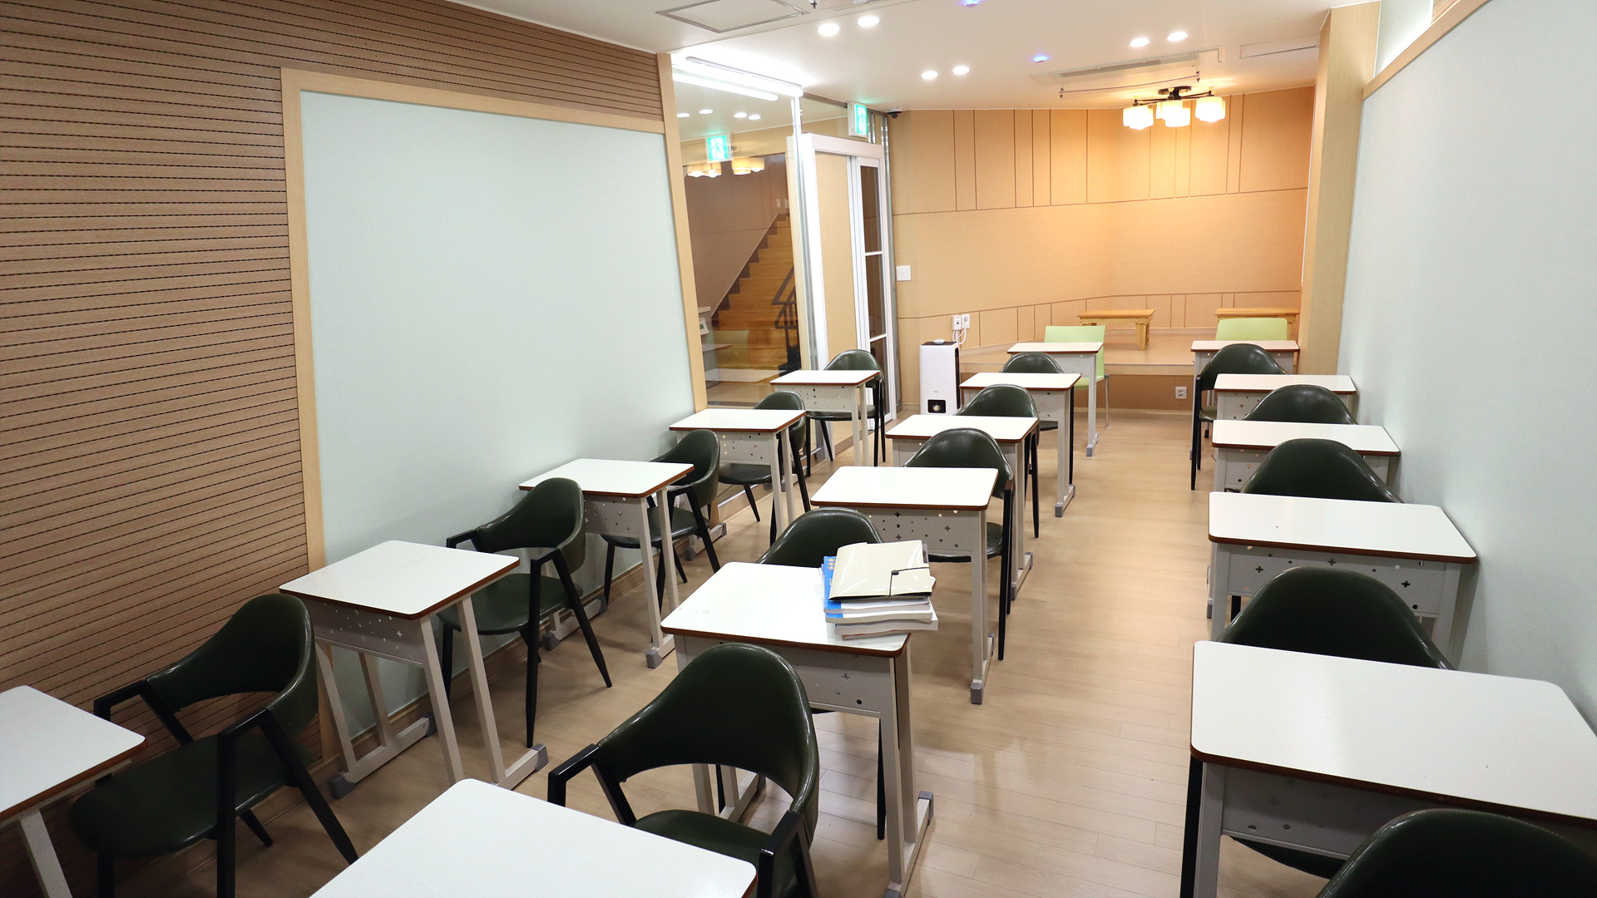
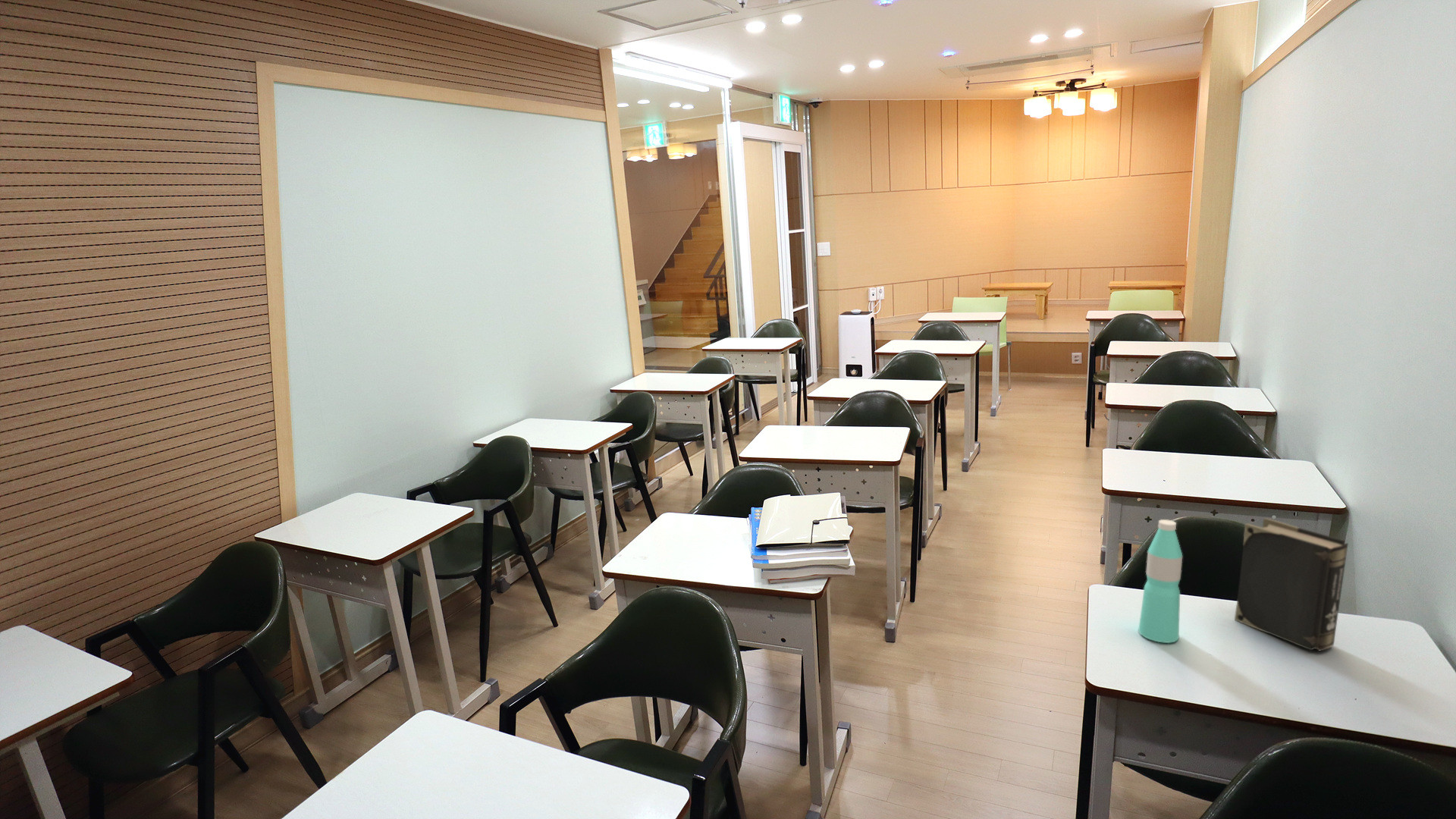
+ book [1234,517,1349,652]
+ water bottle [1138,519,1183,644]
